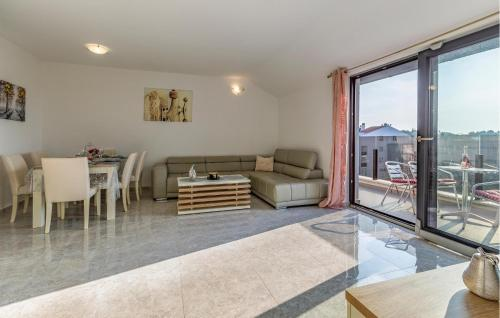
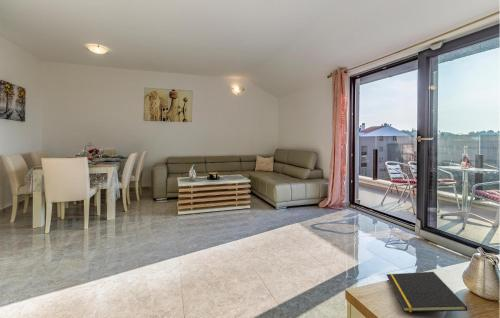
+ notepad [386,271,468,313]
